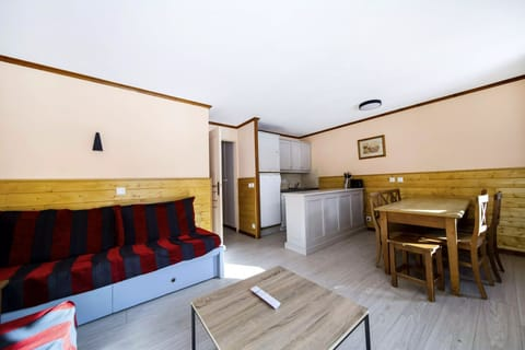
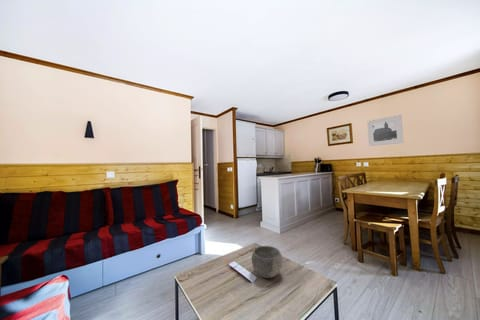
+ bowl [251,245,283,279]
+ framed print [367,114,404,147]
